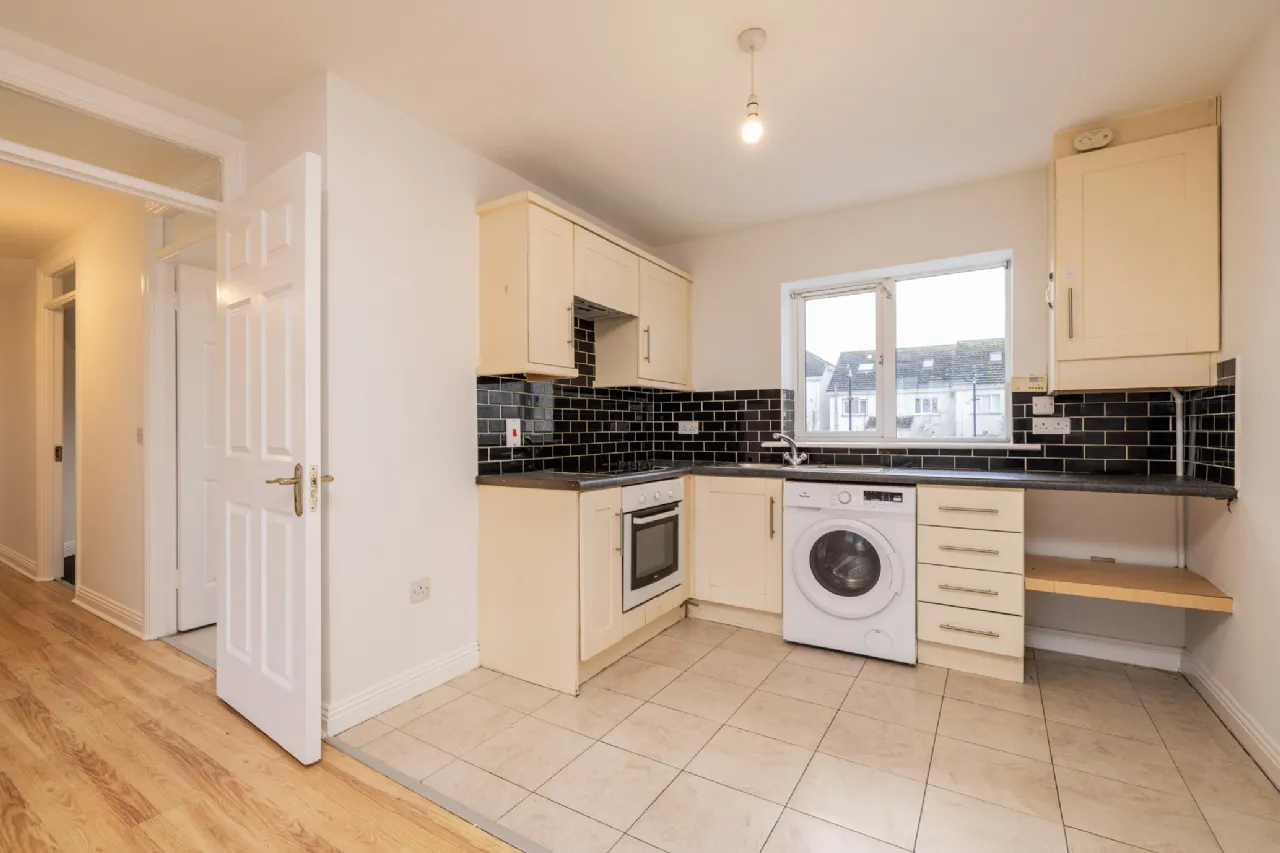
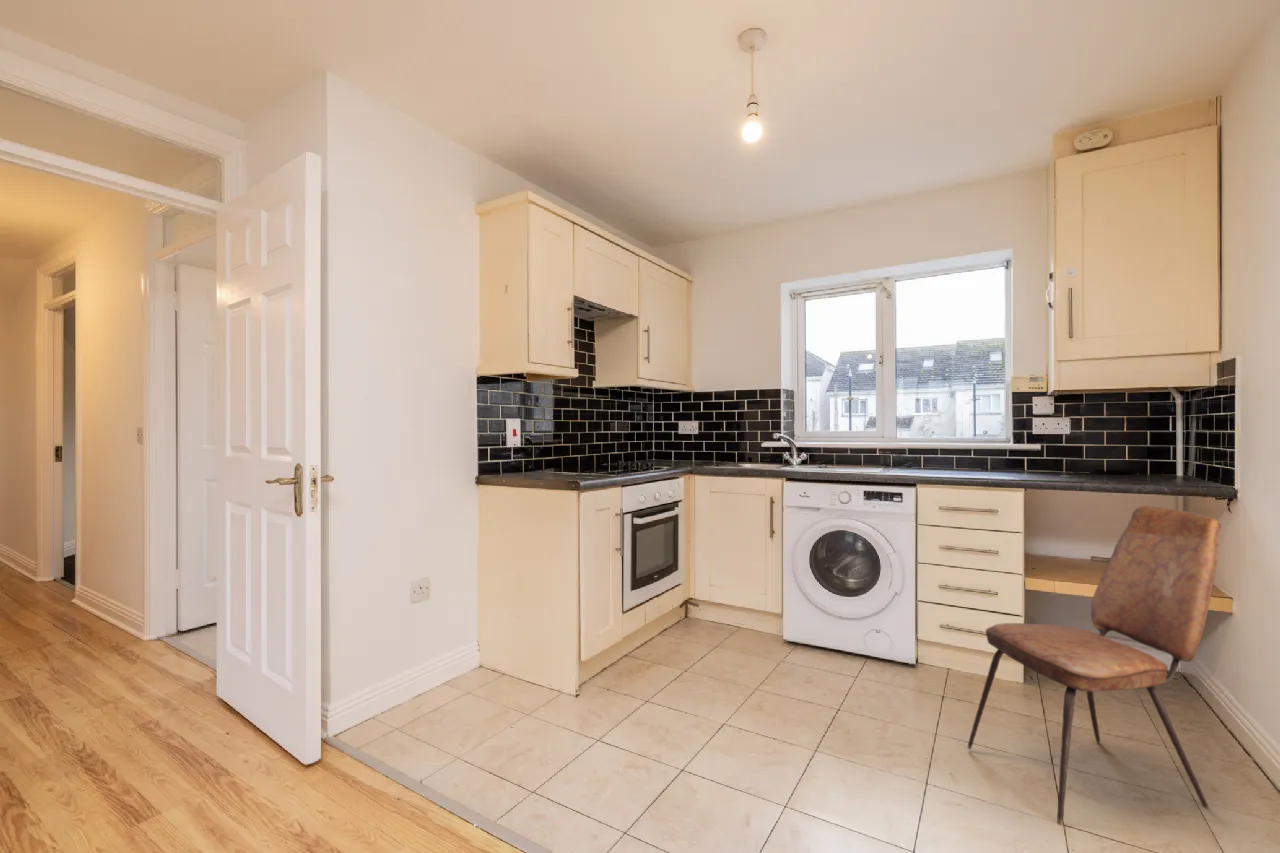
+ dining chair [967,505,1222,826]
